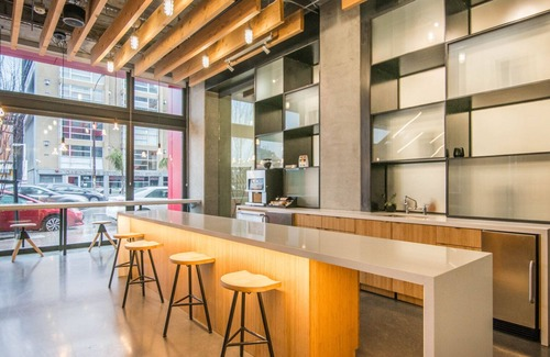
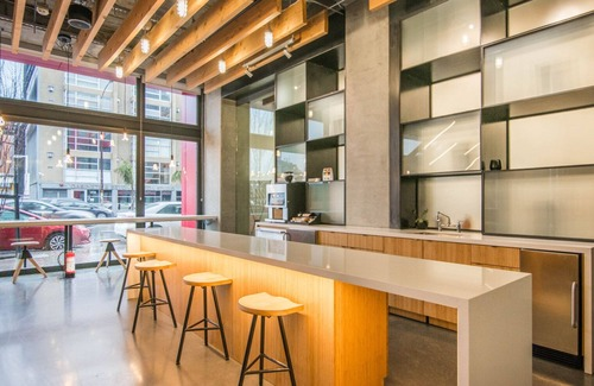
+ fire extinguisher [56,246,78,279]
